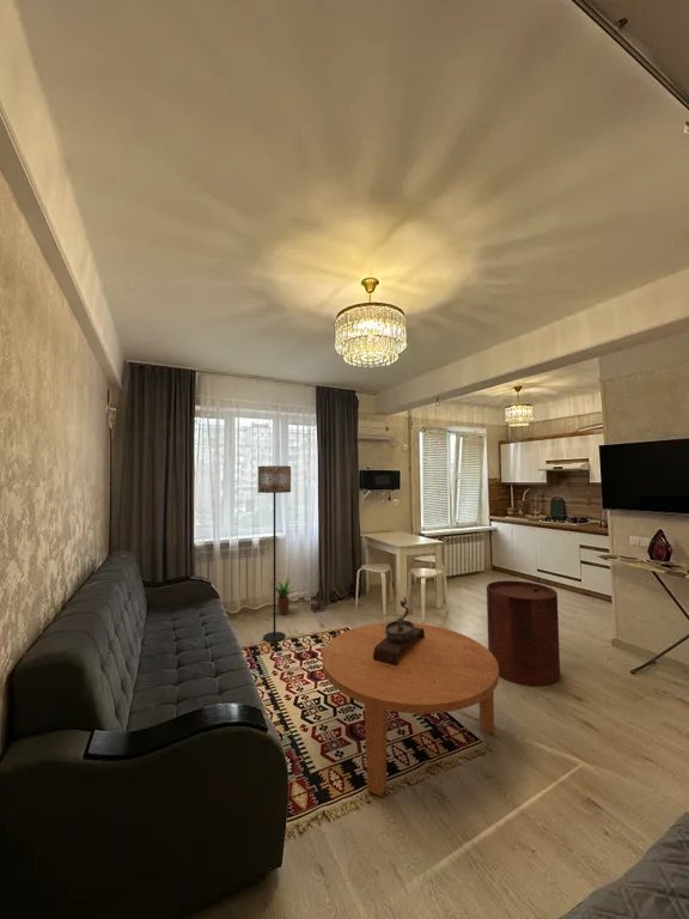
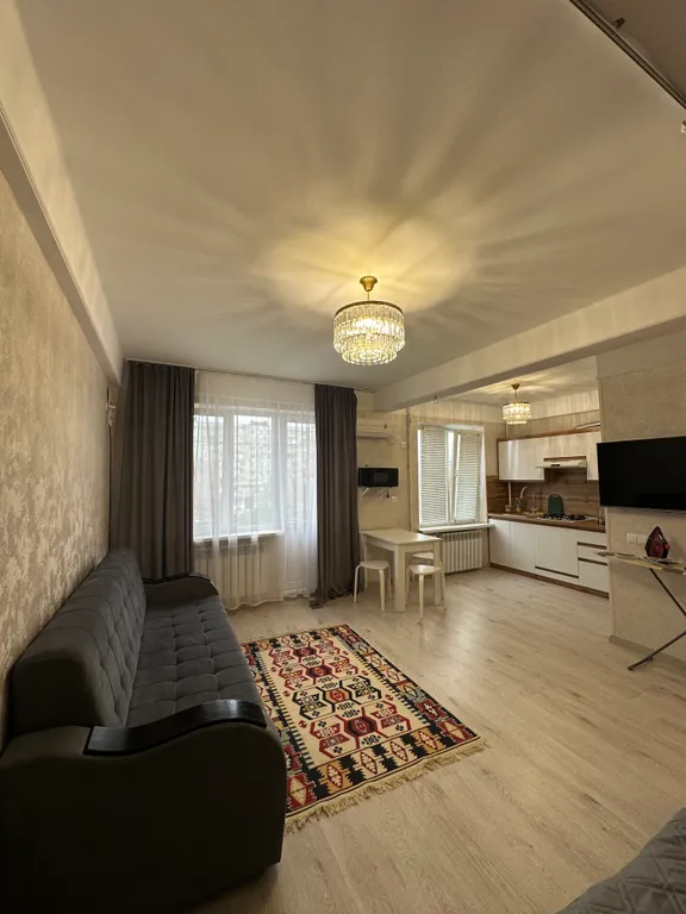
- potted plant [270,574,299,616]
- trash can [486,579,561,688]
- bonsai tree [373,597,425,665]
- floor lamp [257,464,292,643]
- coffee table [321,622,500,797]
